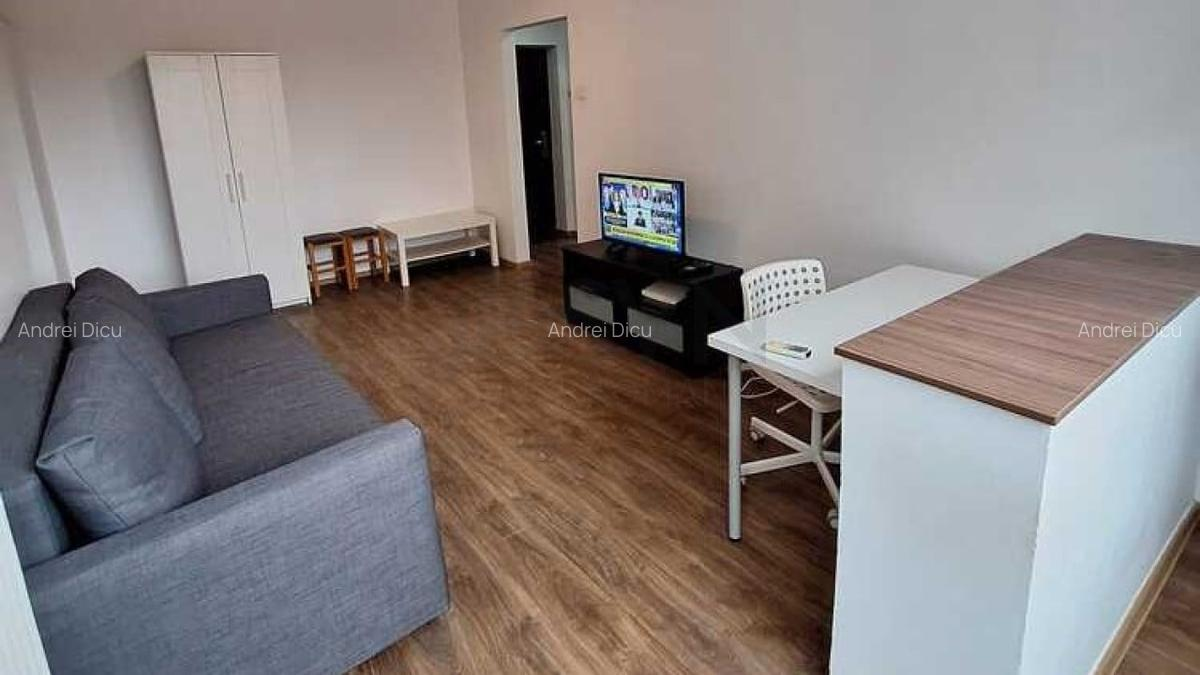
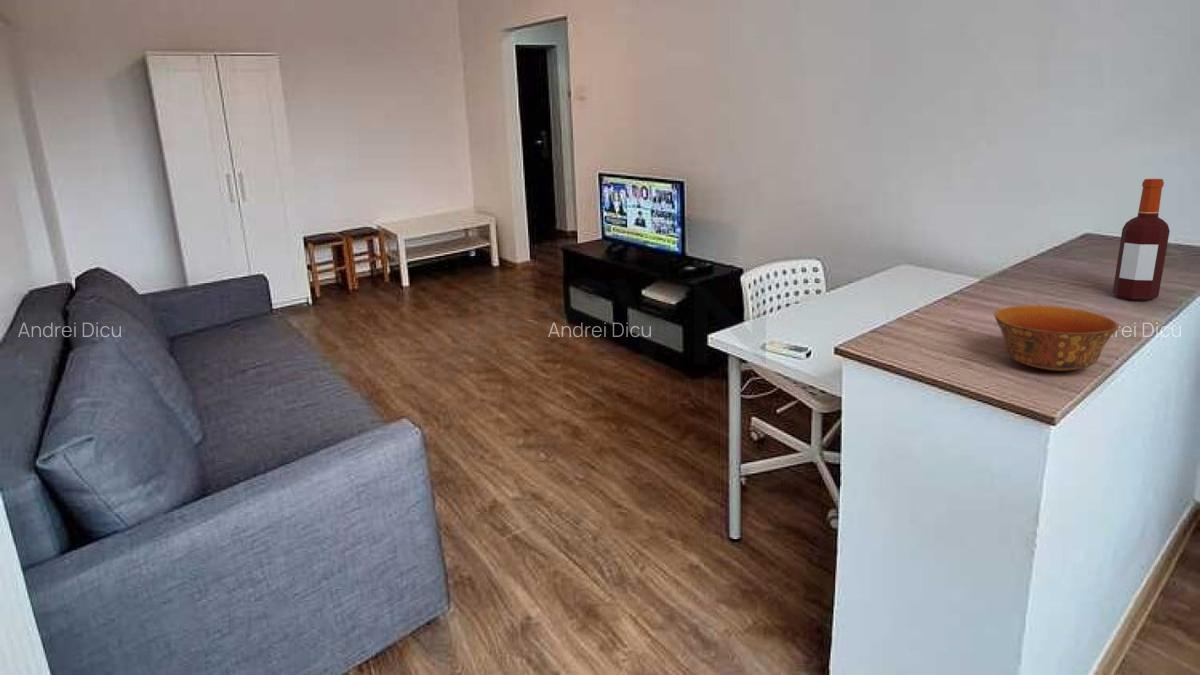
+ bowl [993,304,1120,371]
+ bottle [1112,178,1170,301]
